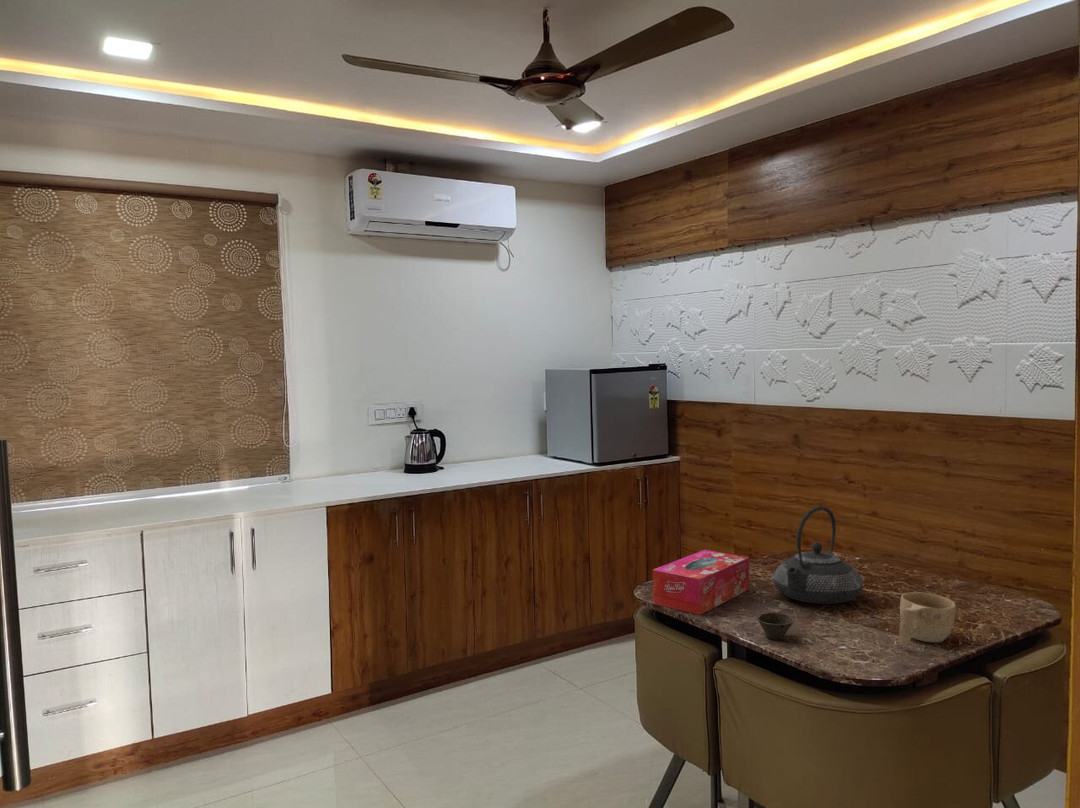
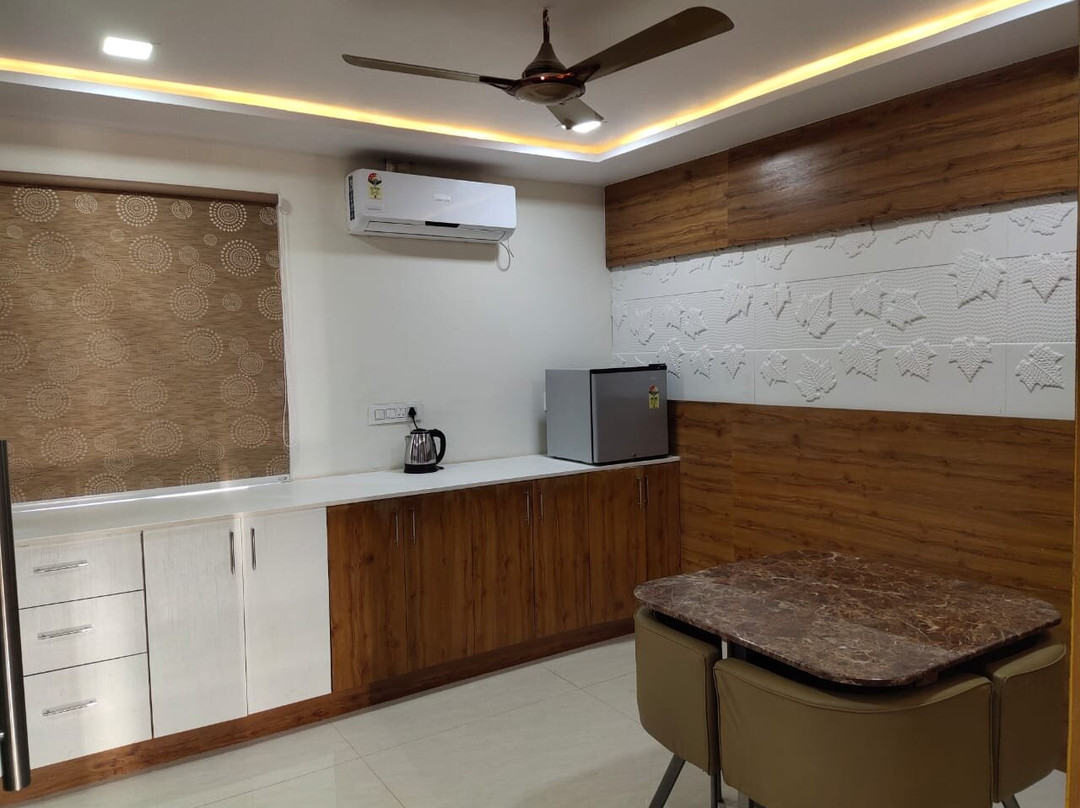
- tissue box [652,549,750,616]
- cup [757,612,795,641]
- teapot [772,505,864,605]
- cup [897,591,956,647]
